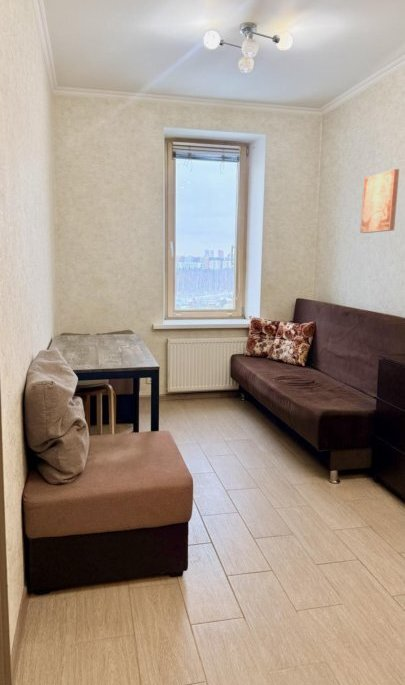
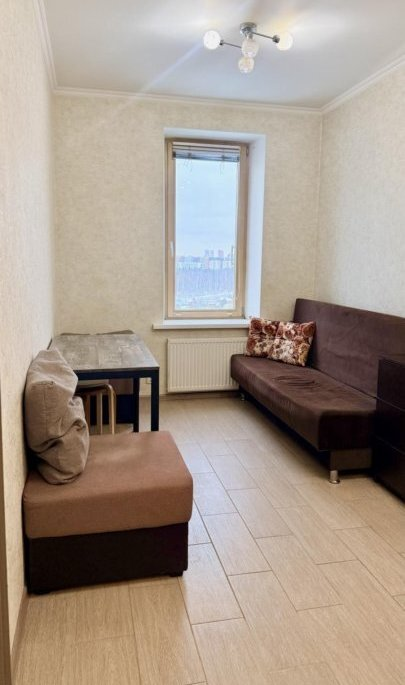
- wall art [359,168,400,234]
